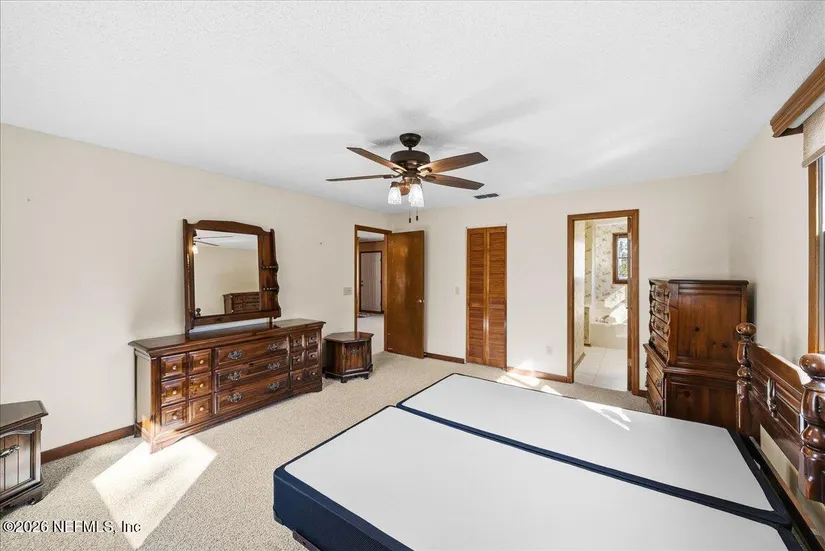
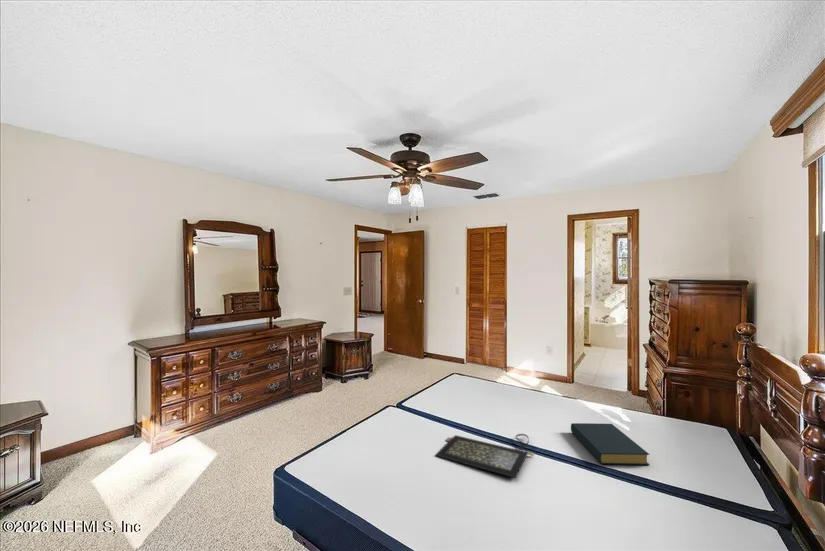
+ hardback book [570,422,651,466]
+ clutch bag [434,433,535,479]
